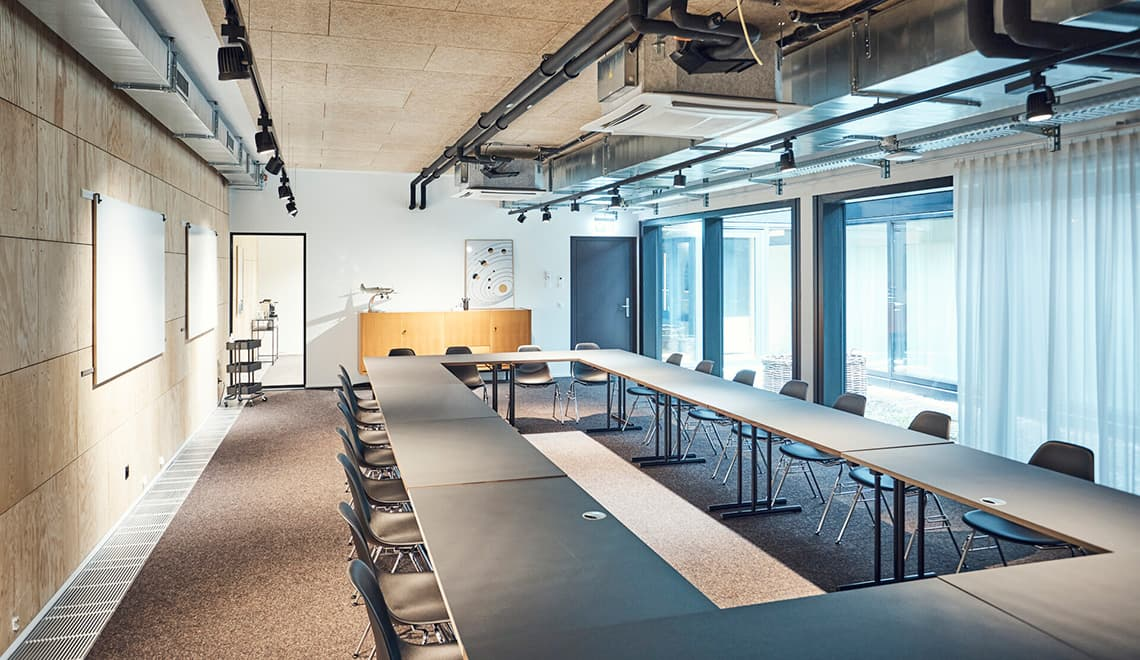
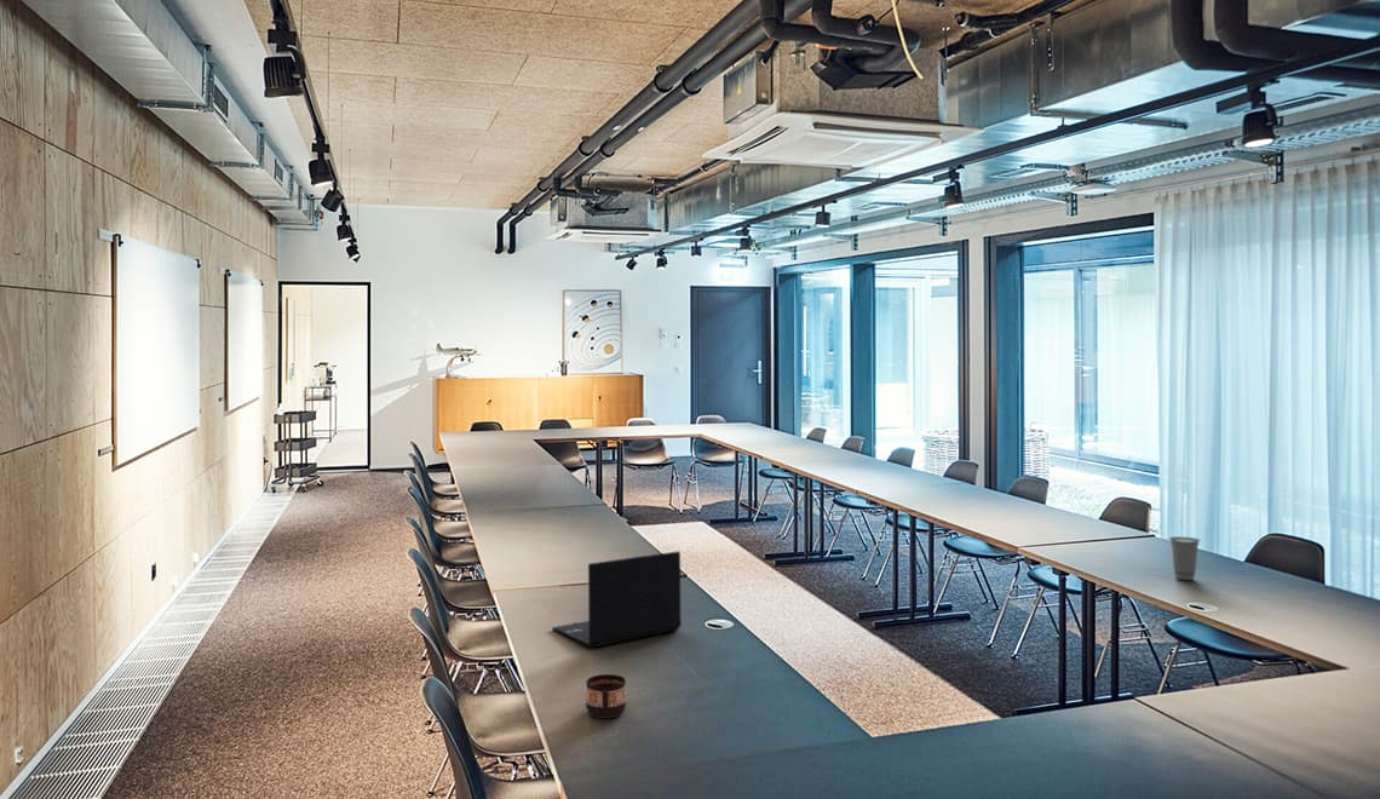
+ cup [1167,535,1202,581]
+ cup [585,673,627,719]
+ laptop [551,550,683,649]
